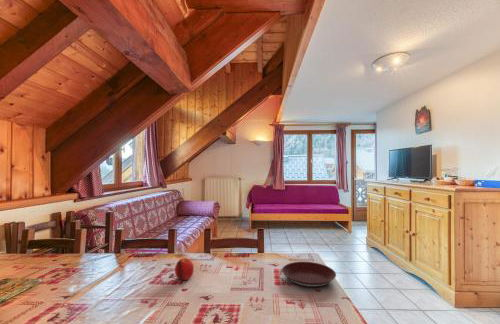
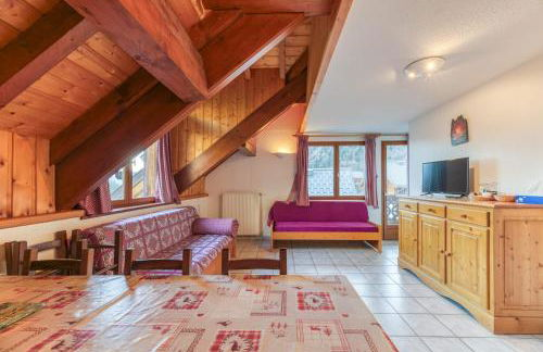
- plate [281,261,337,288]
- fruit [174,257,195,281]
